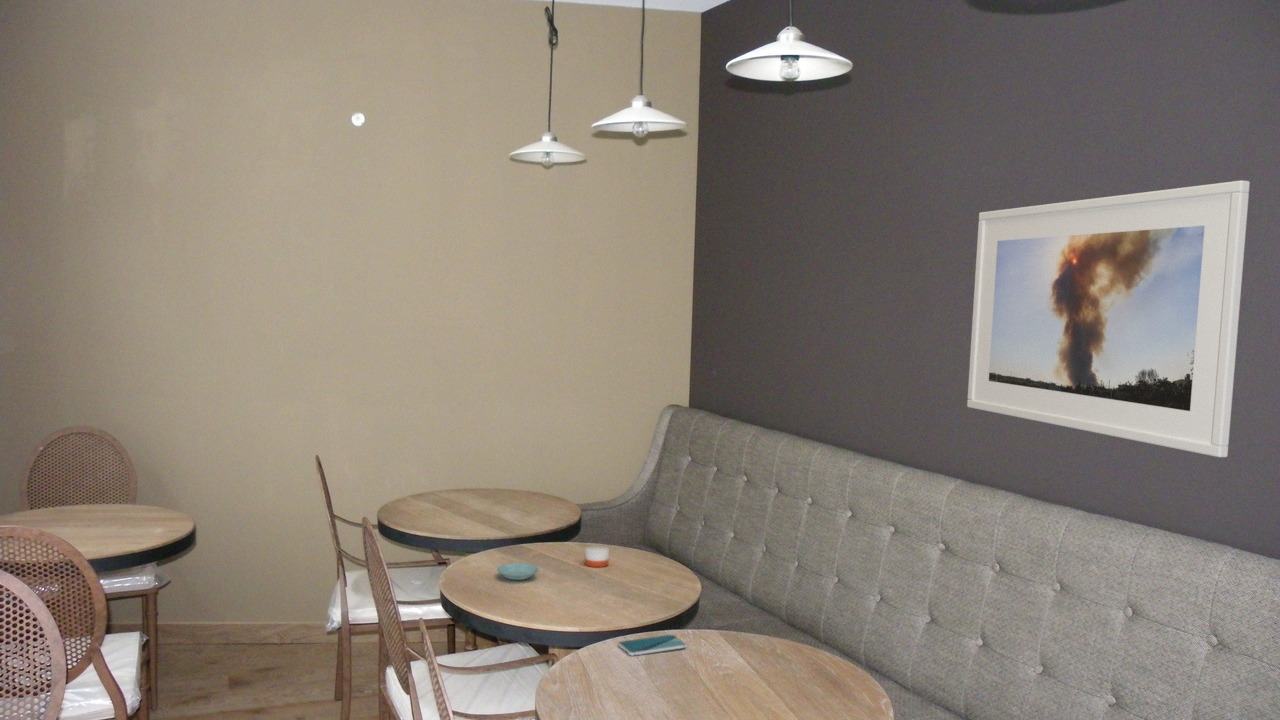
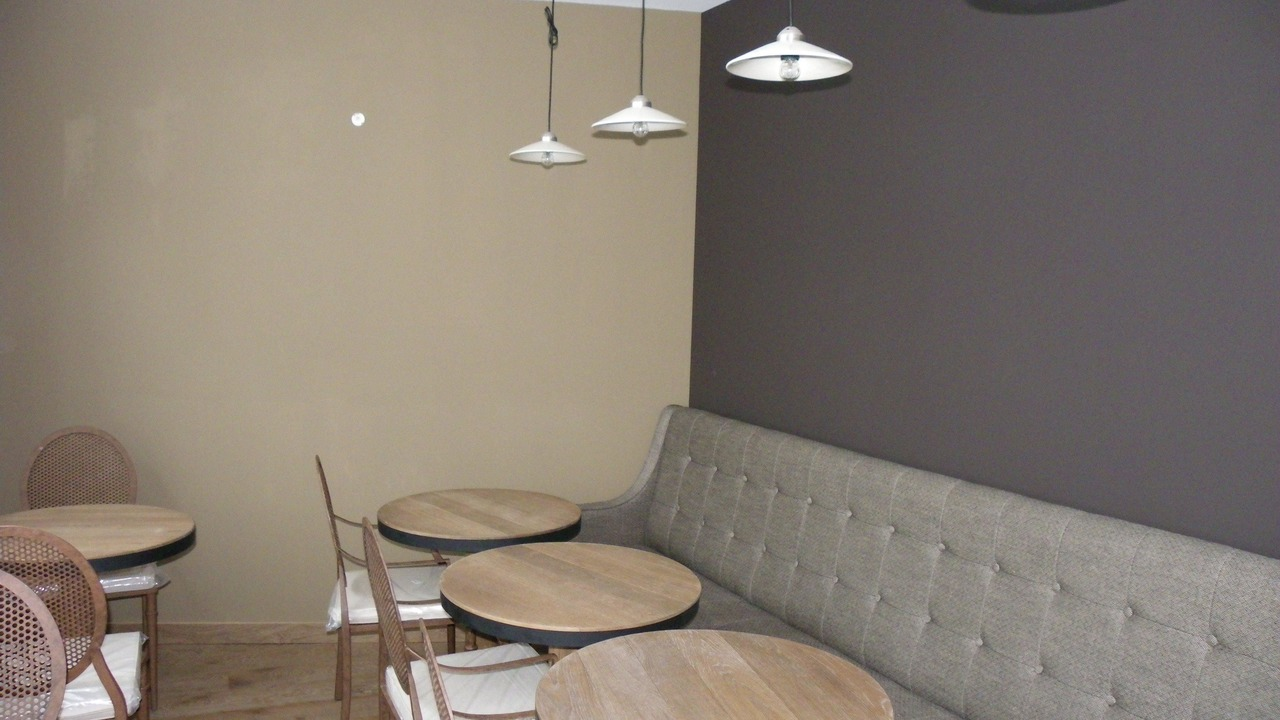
- saucer [496,562,540,581]
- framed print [966,179,1251,458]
- smartphone [617,634,688,657]
- candle [584,544,610,568]
